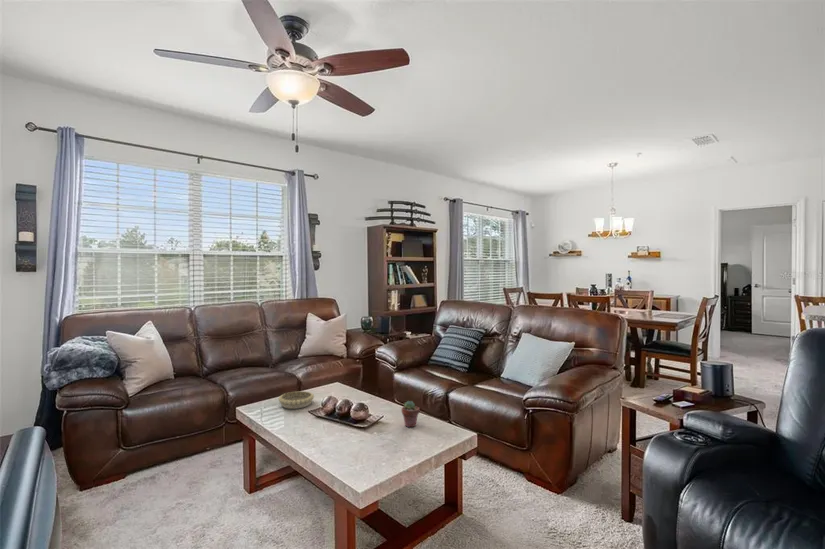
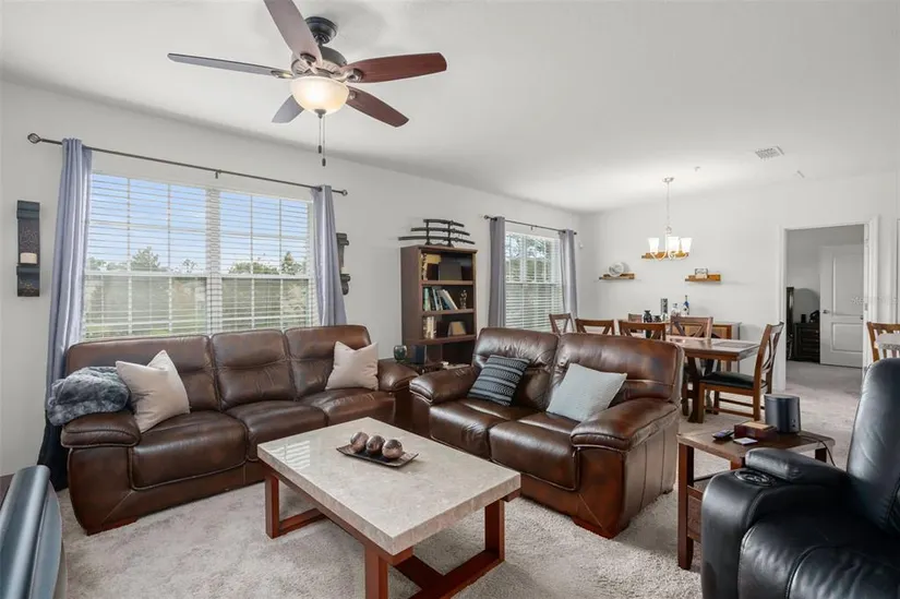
- decorative bowl [277,390,315,410]
- potted succulent [401,400,420,428]
